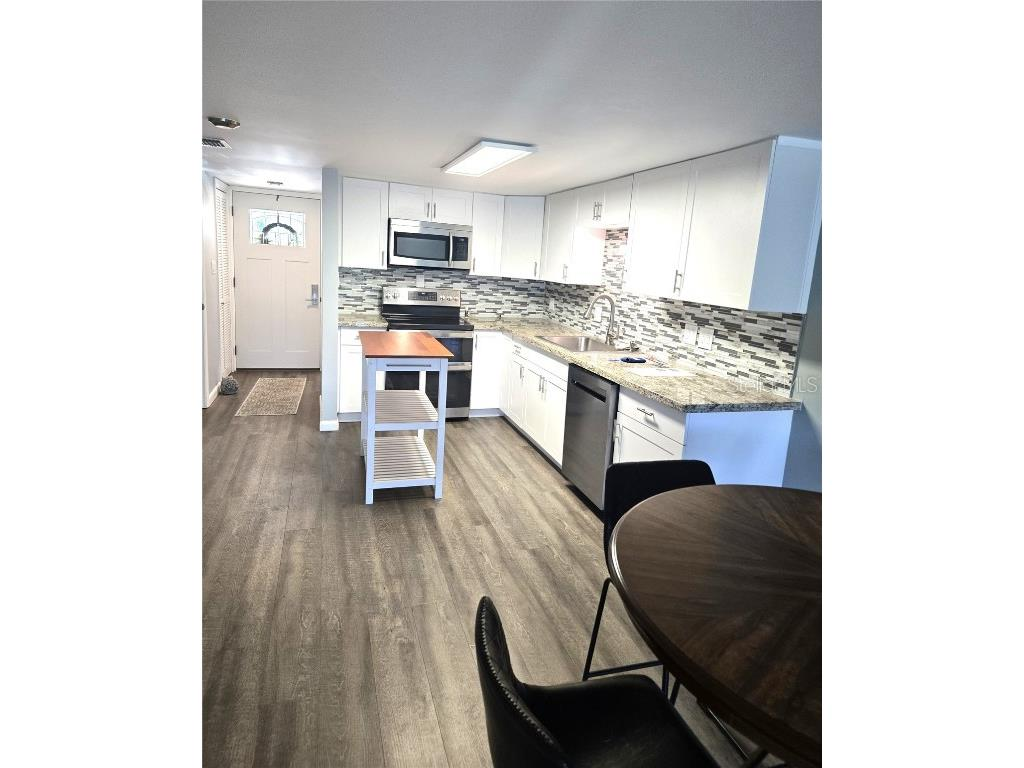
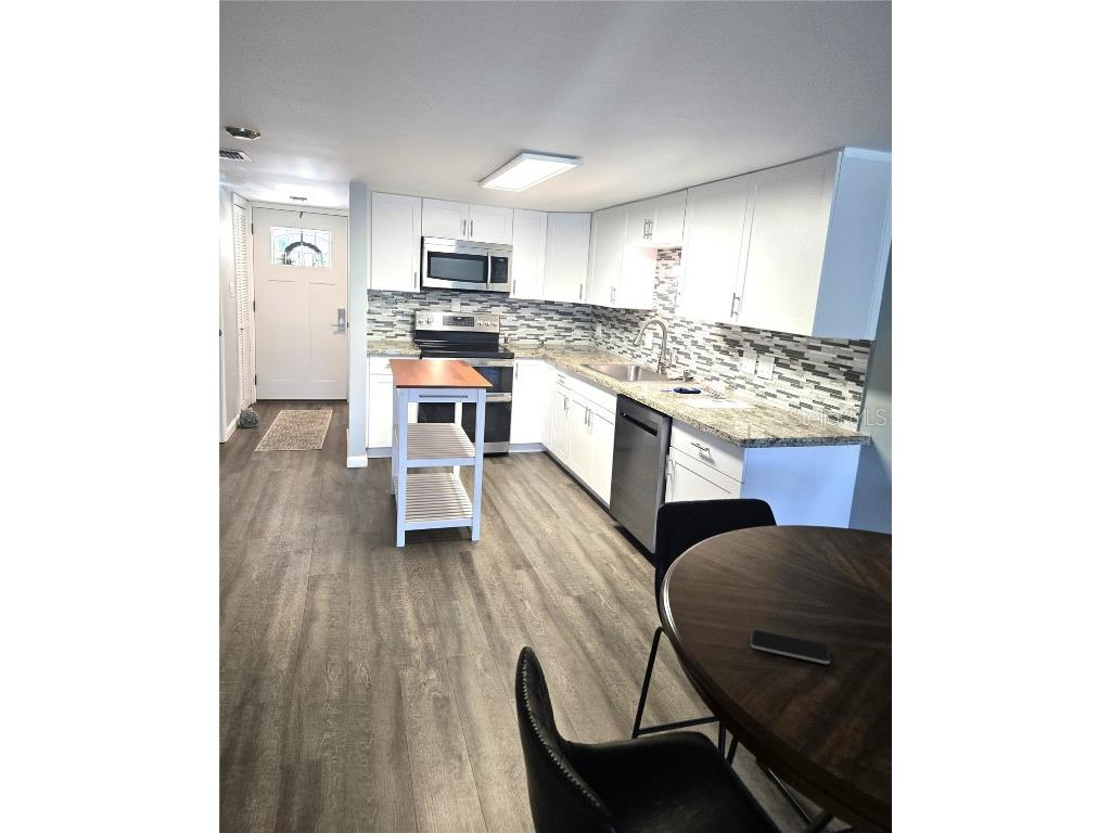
+ smartphone [750,629,831,665]
